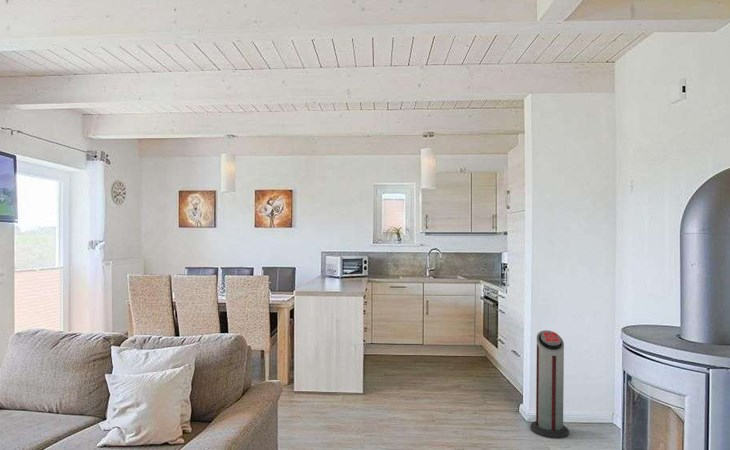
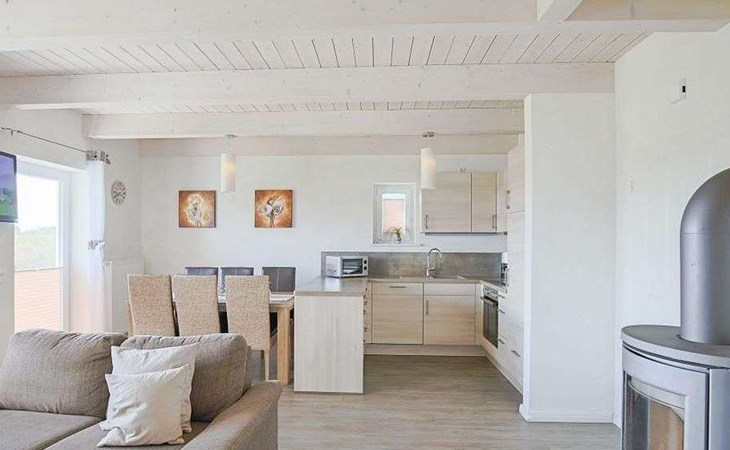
- air purifier [530,329,570,440]
